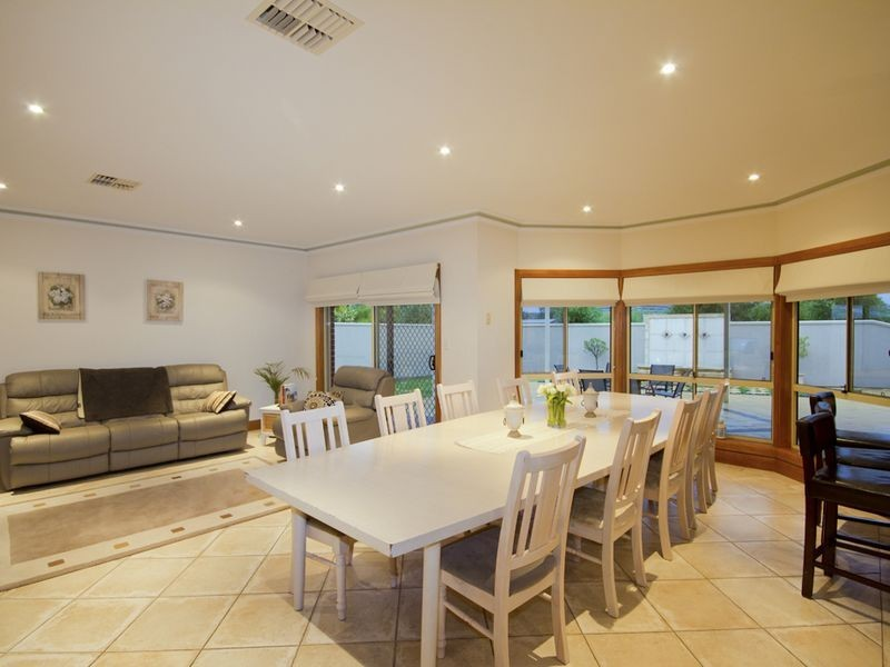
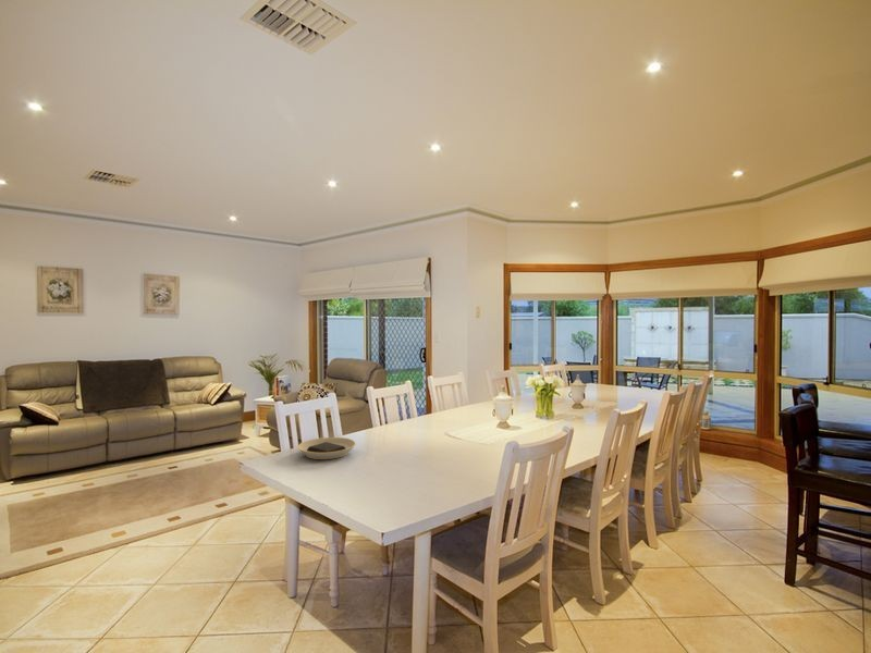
+ plate [297,436,357,460]
